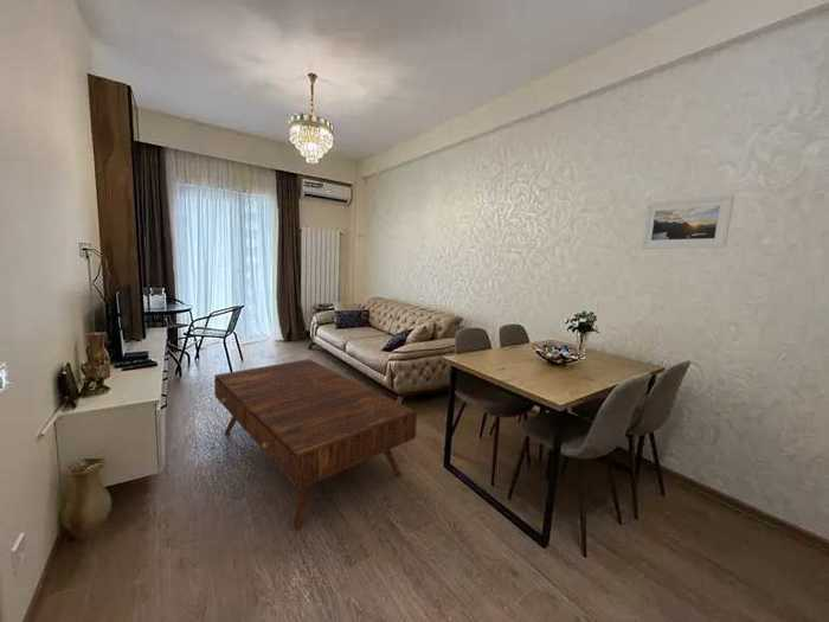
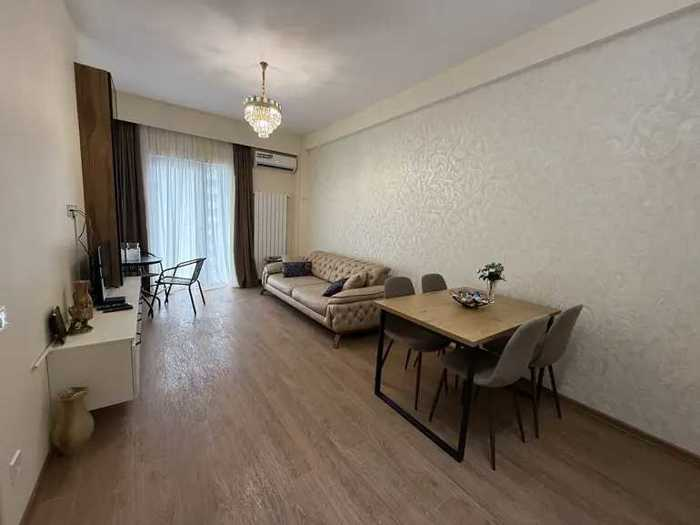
- coffee table [213,358,418,530]
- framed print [640,193,735,250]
